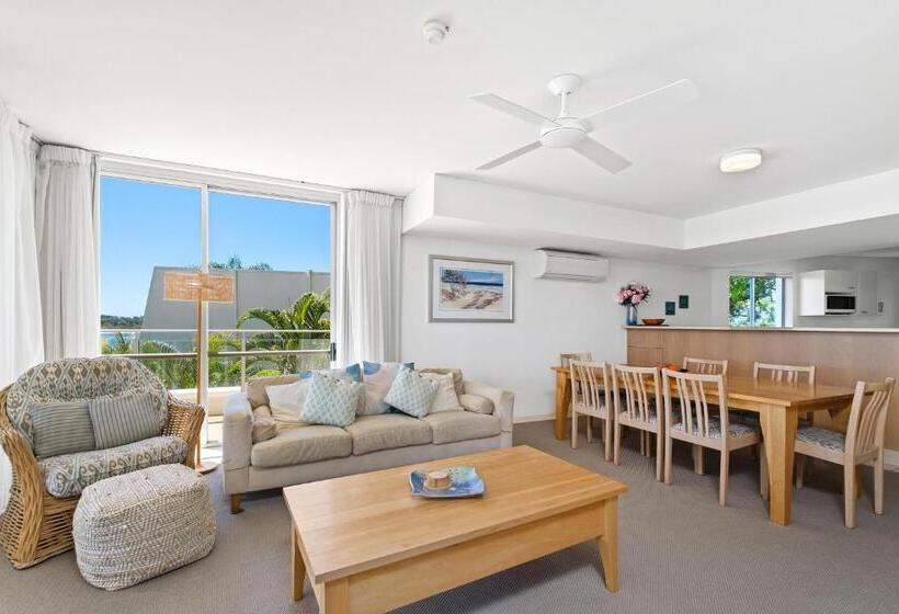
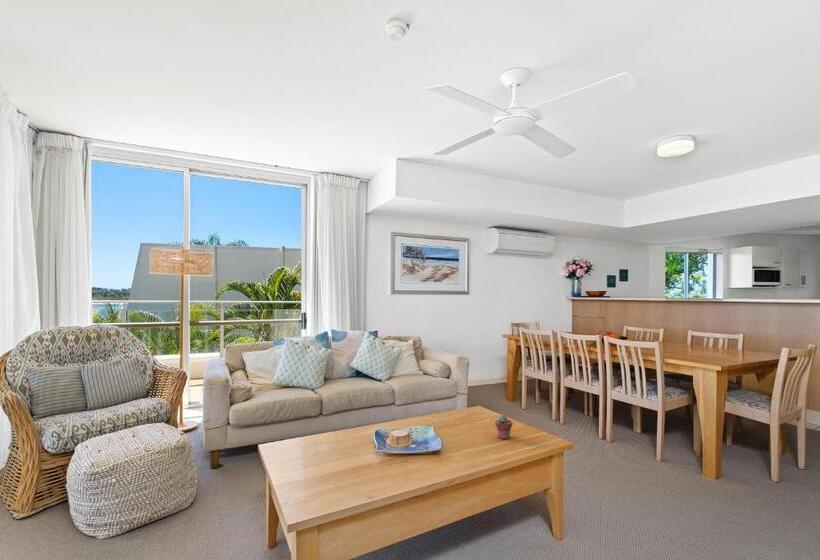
+ potted succulent [494,414,513,440]
